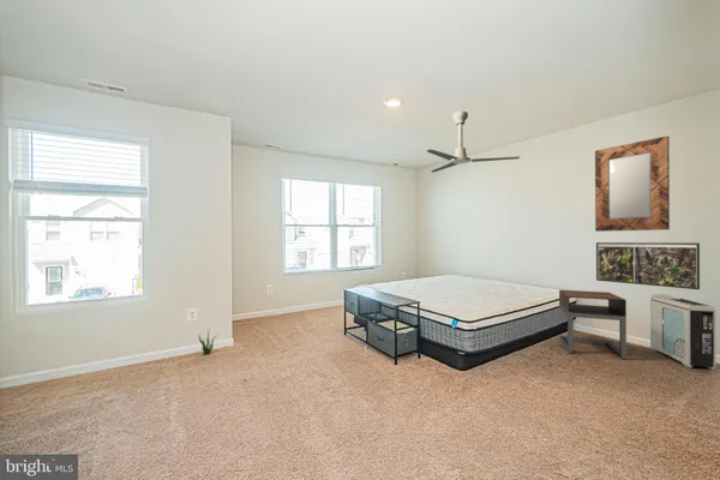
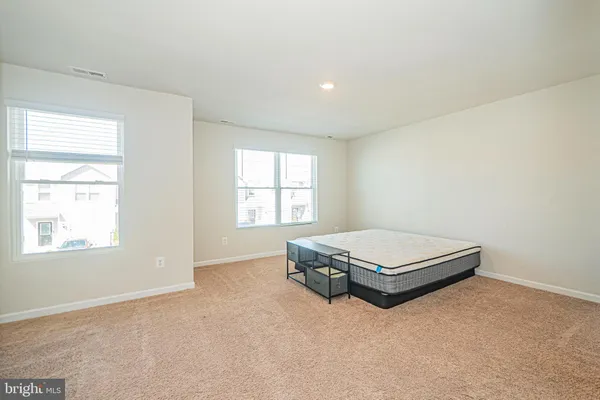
- decorative plant [198,325,221,355]
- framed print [595,241,701,290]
- home mirror [594,134,671,233]
- nightstand [558,289,628,360]
- air purifier [649,293,718,371]
- ceiling fan [426,110,522,174]
